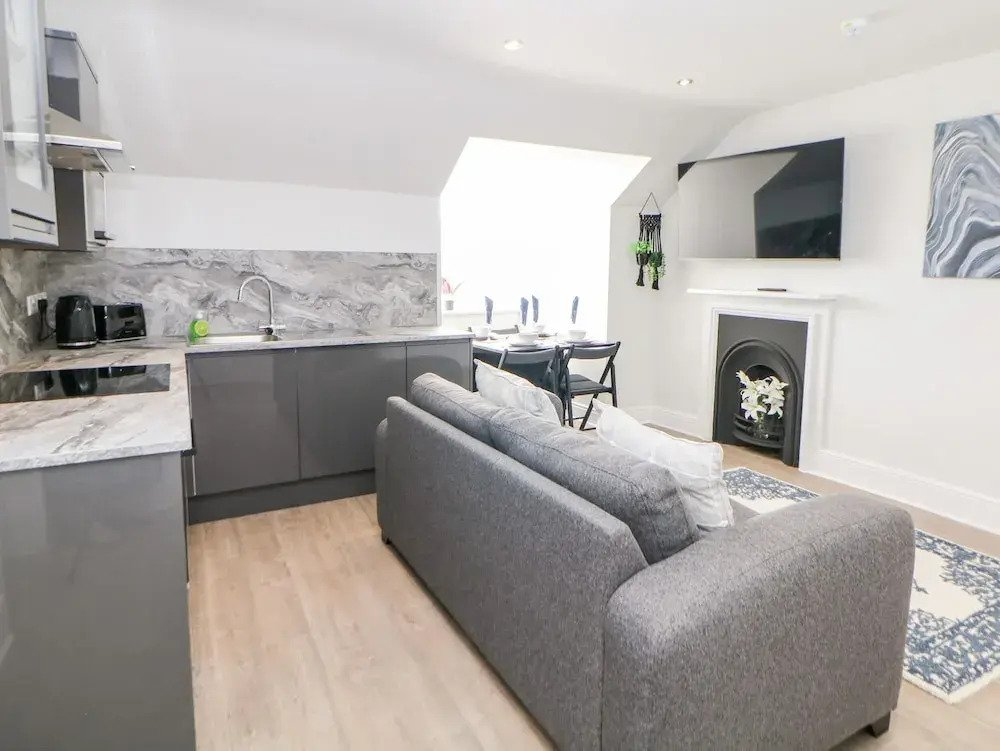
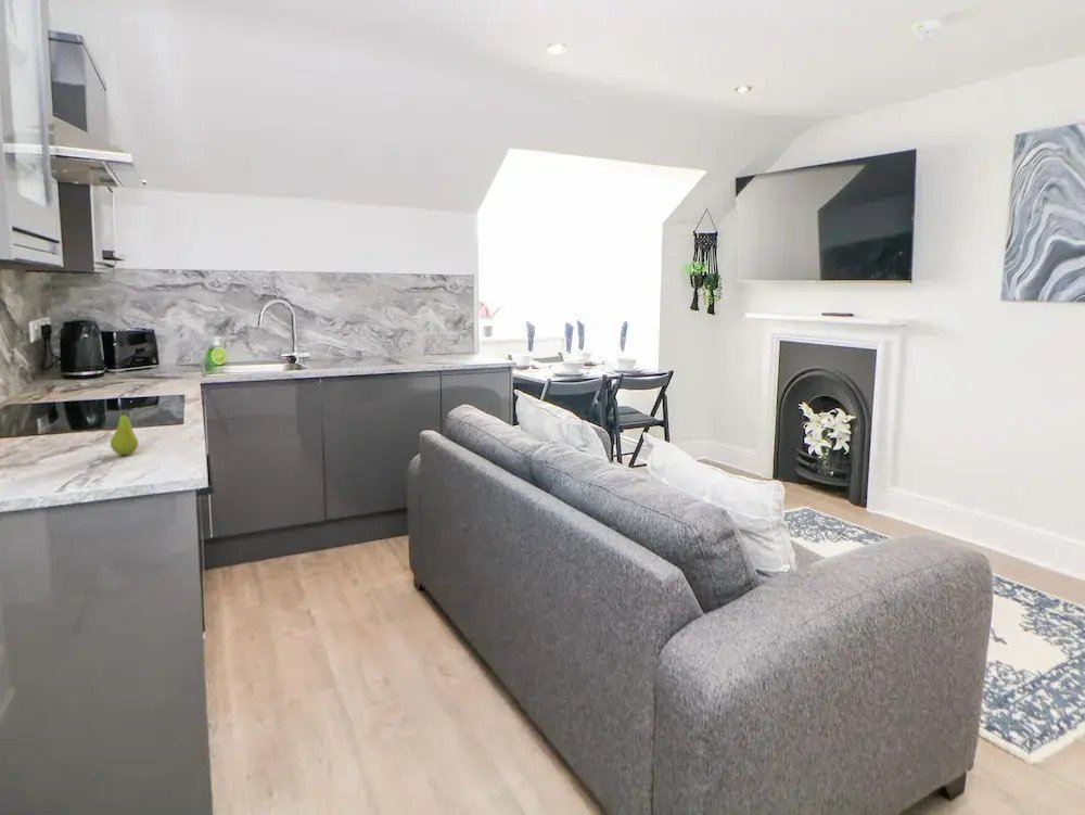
+ fruit [110,407,139,456]
